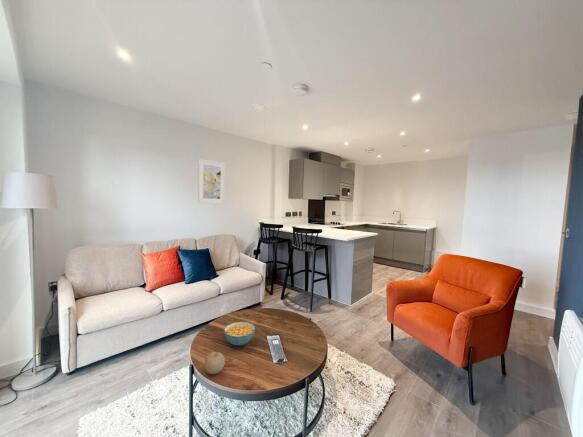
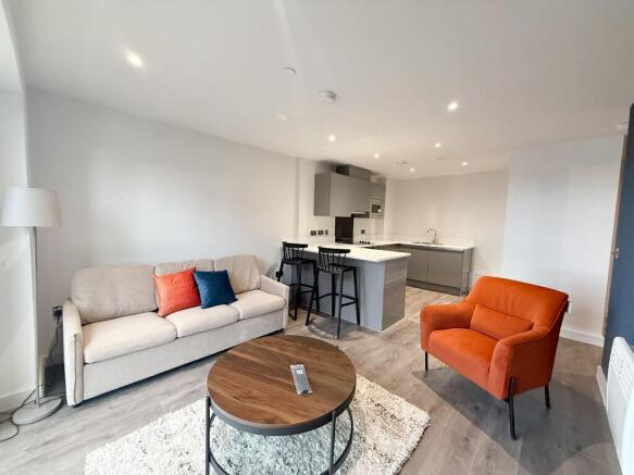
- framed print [197,158,226,205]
- cereal bowl [223,321,256,347]
- fruit [203,351,226,375]
